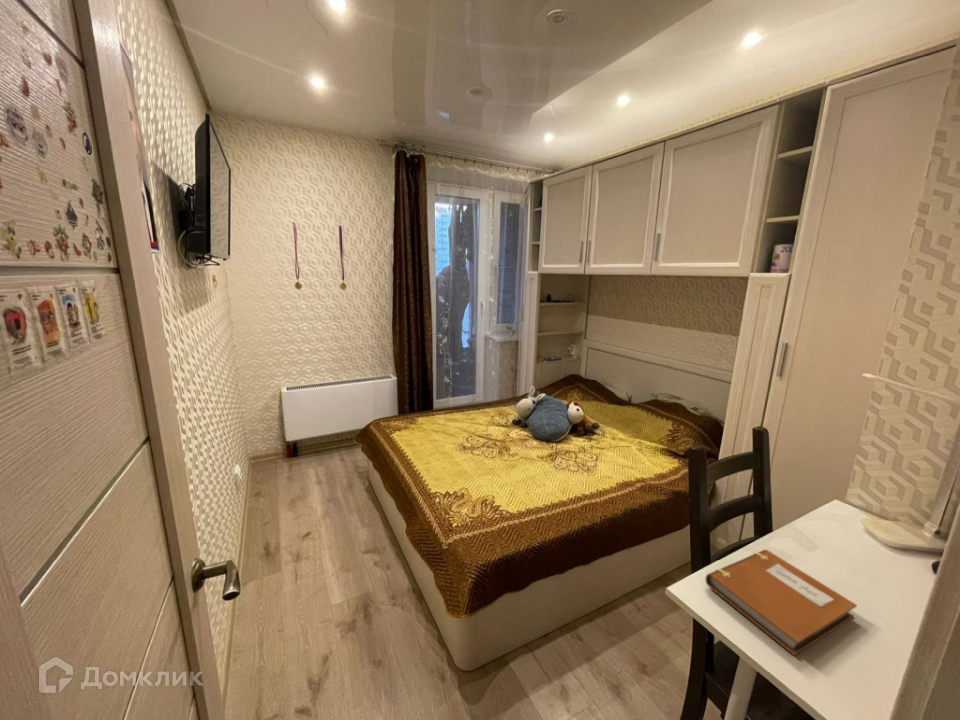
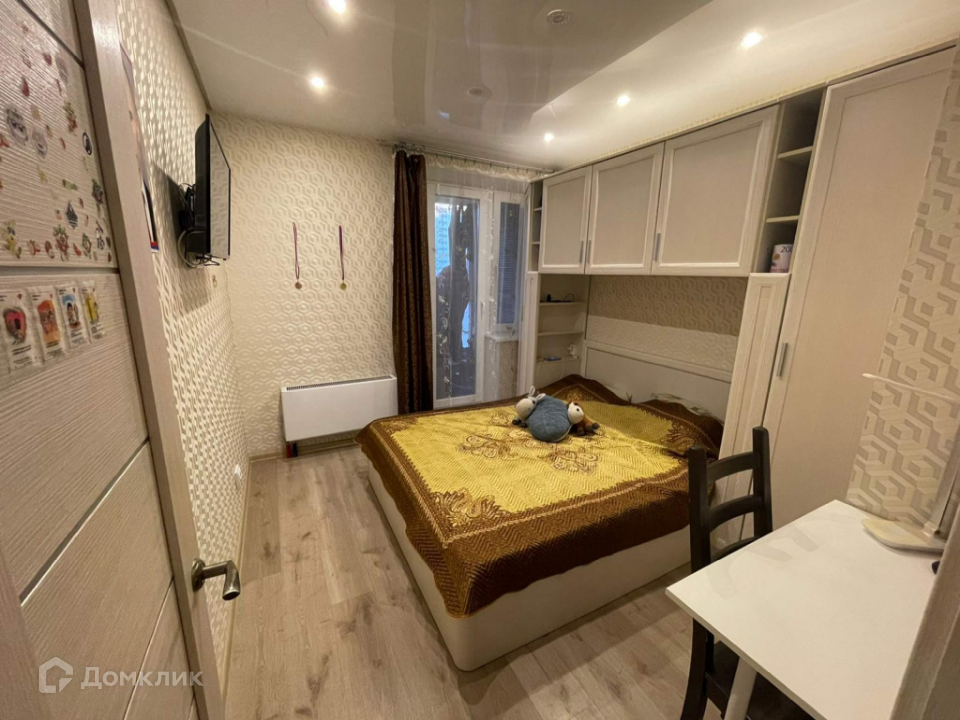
- notebook [704,549,858,656]
